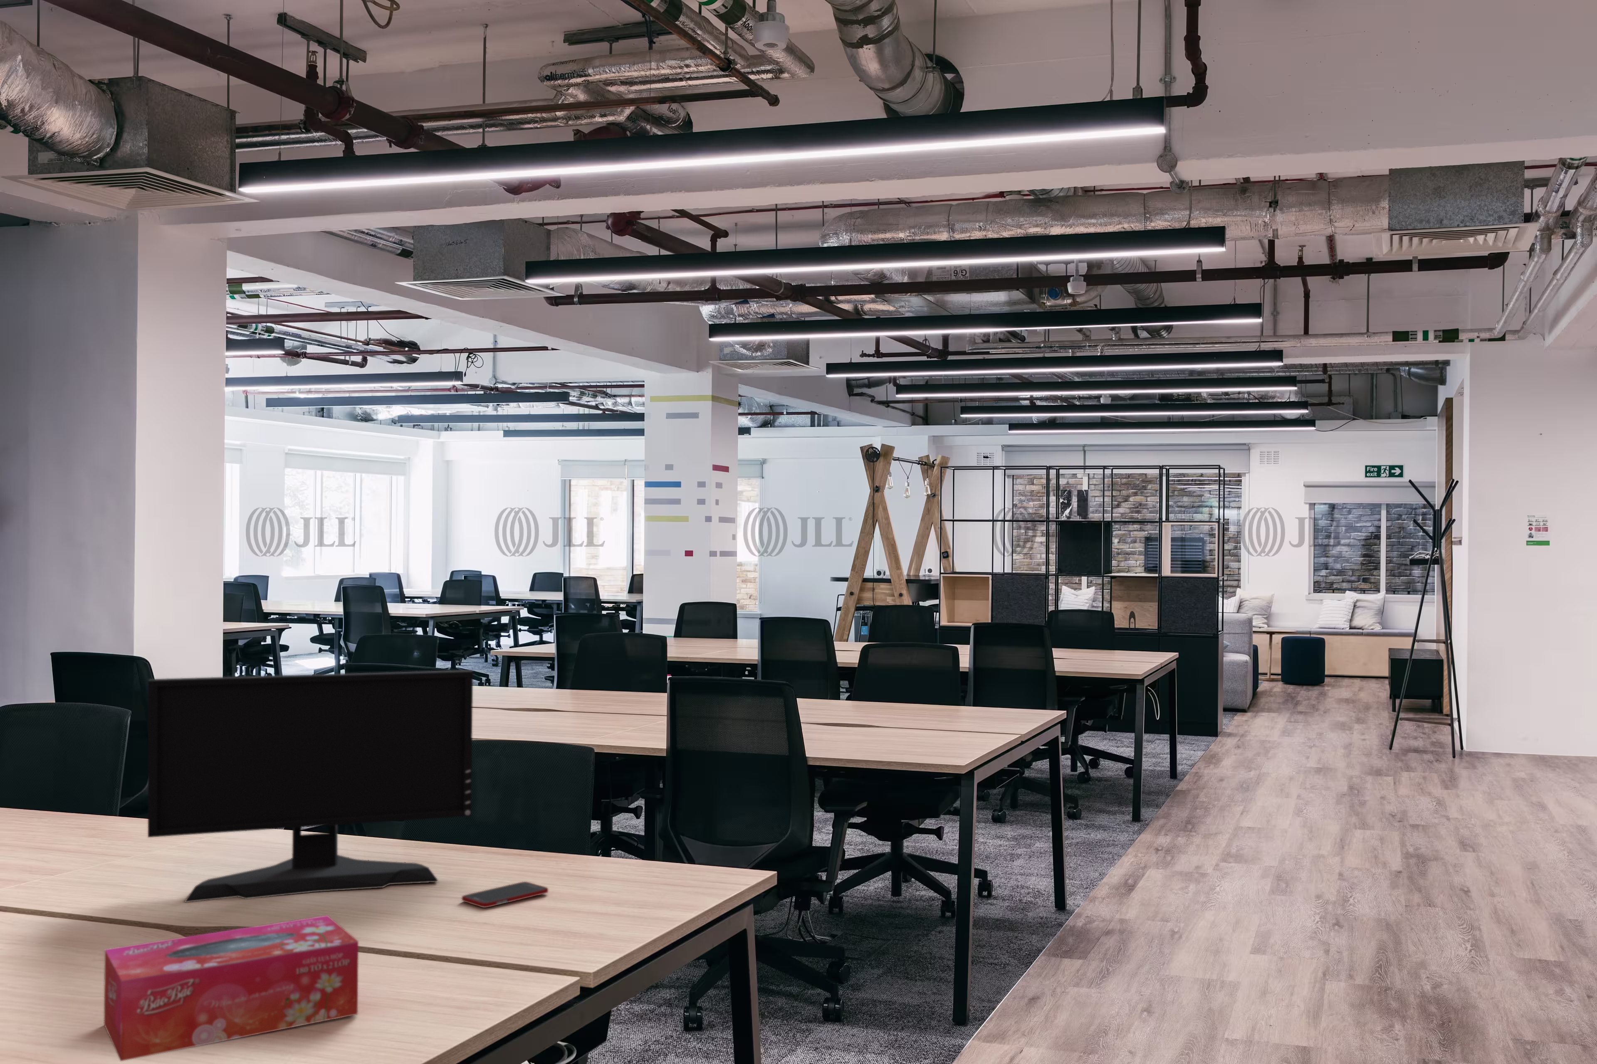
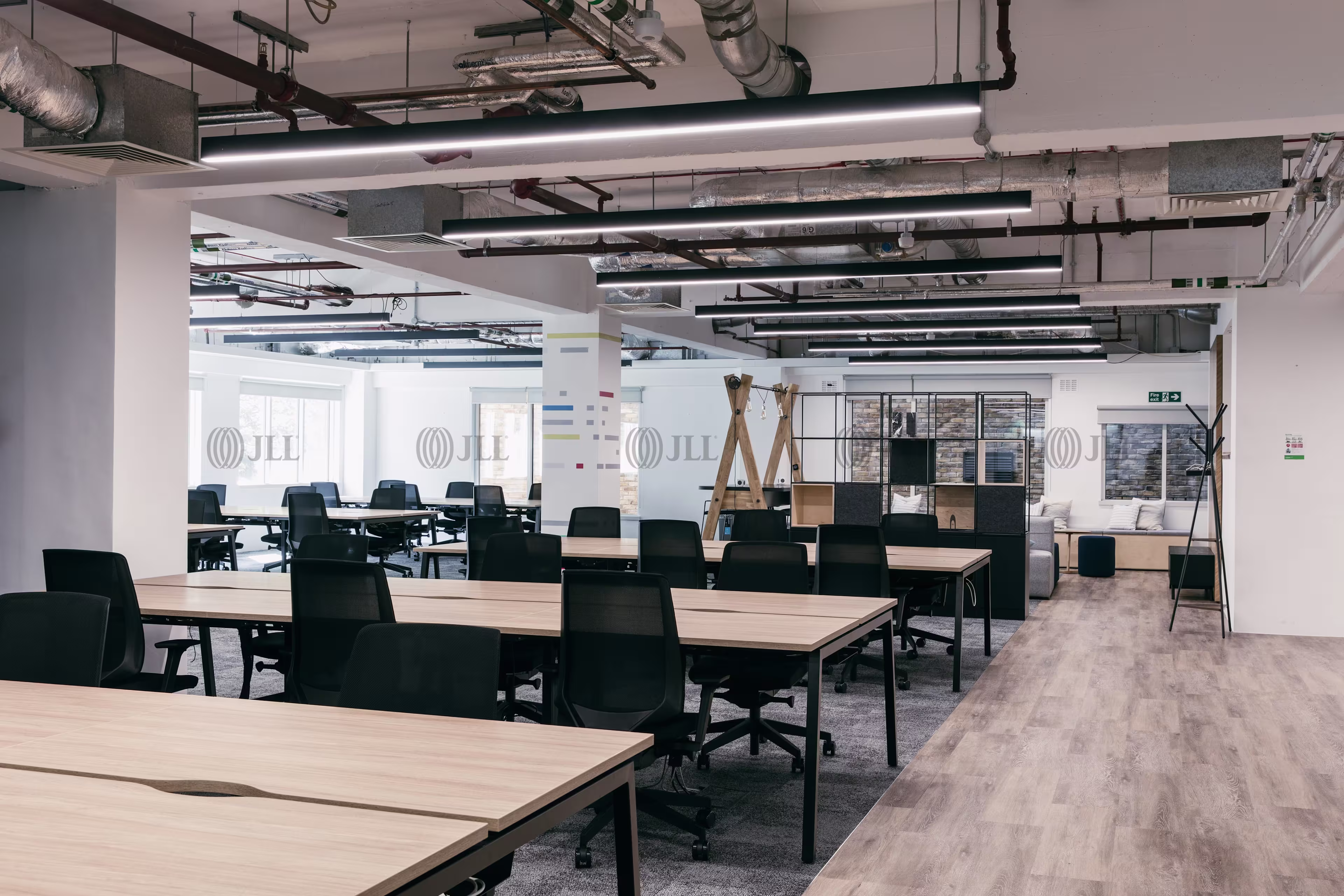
- tissue box [103,914,359,1062]
- computer monitor [147,670,474,902]
- cell phone [461,881,549,908]
